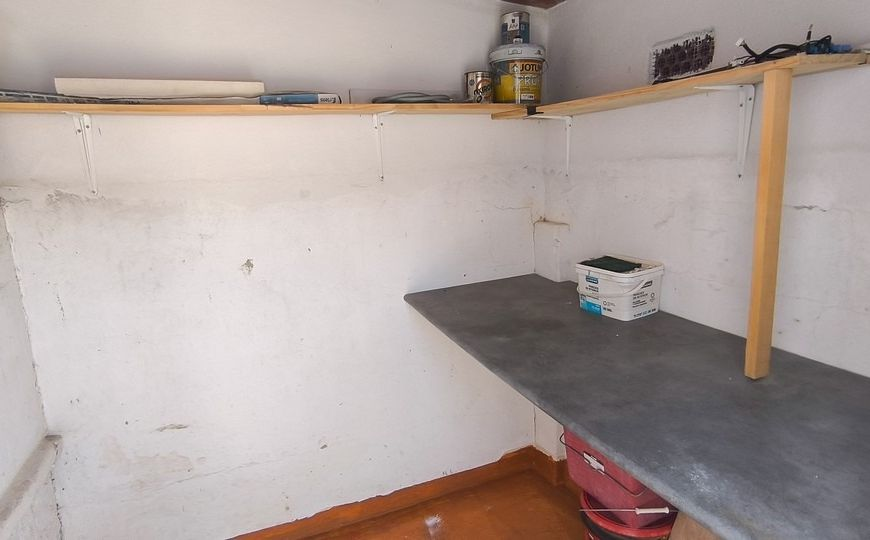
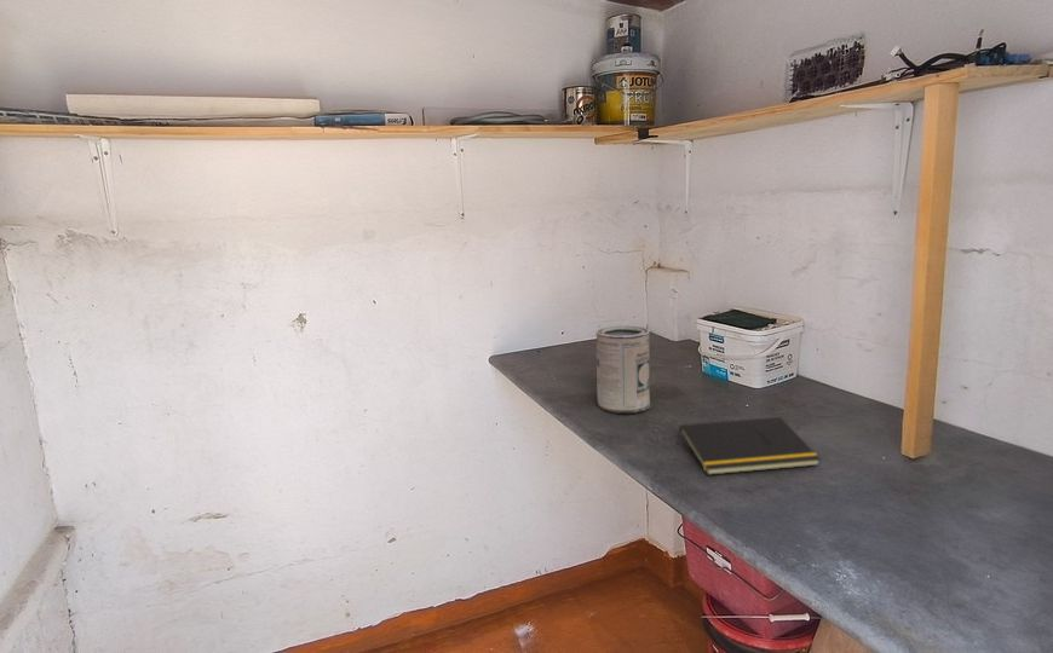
+ notepad [675,416,822,476]
+ paint can [594,324,651,415]
